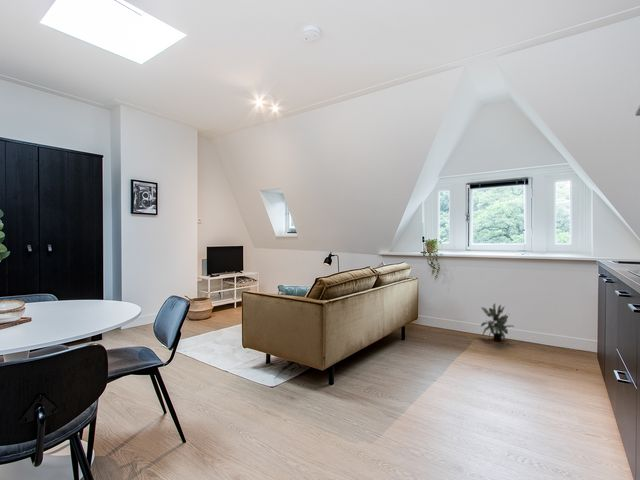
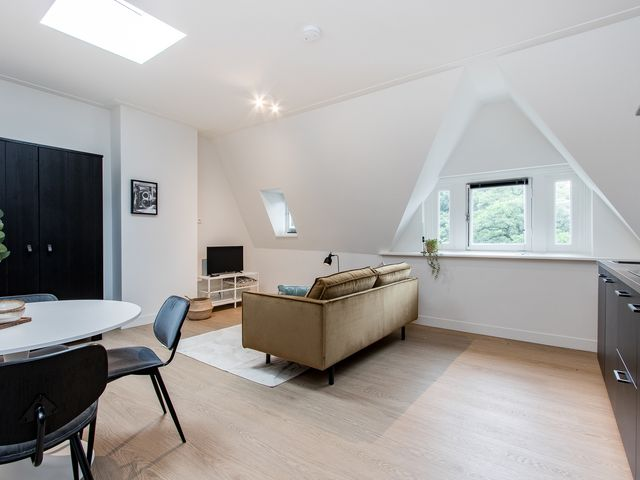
- potted plant [480,303,515,342]
